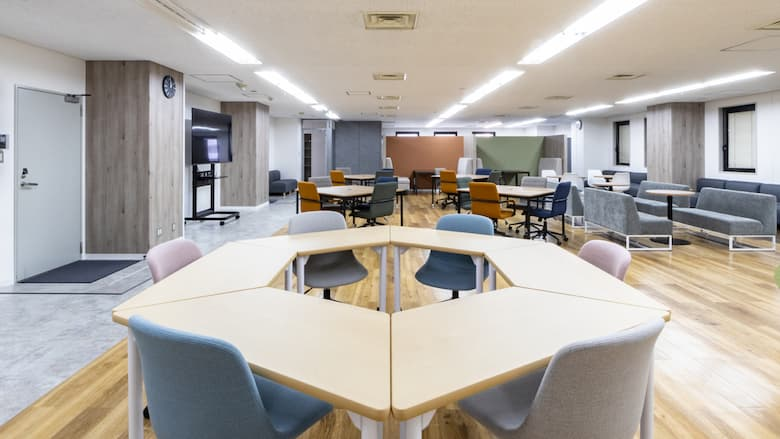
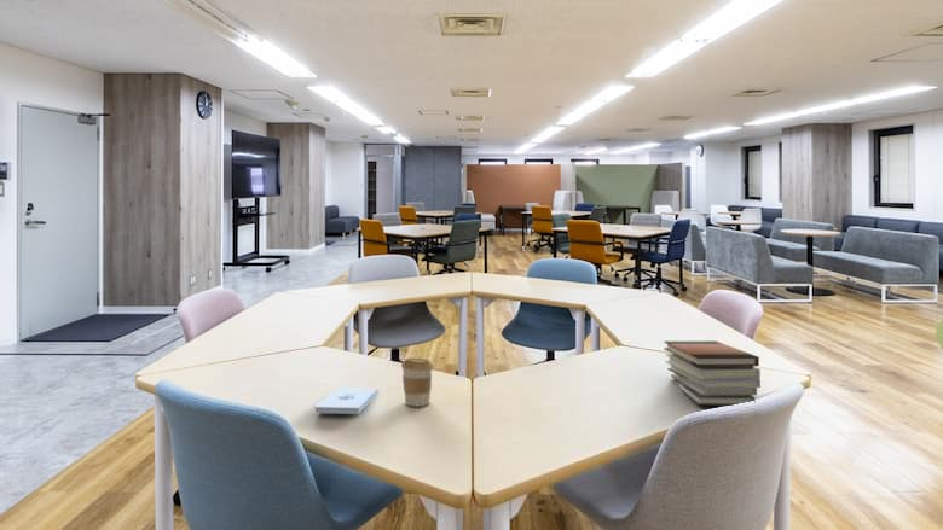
+ notepad [313,386,380,415]
+ coffee cup [400,357,435,407]
+ book stack [663,339,762,407]
